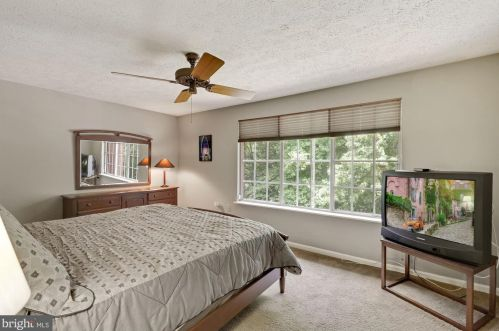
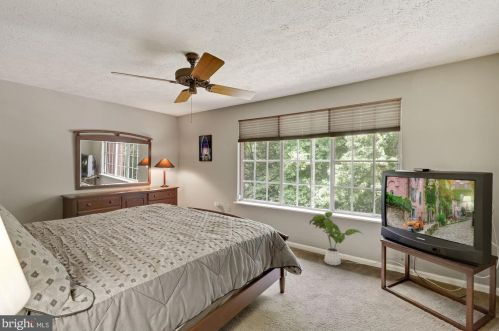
+ house plant [308,211,365,266]
